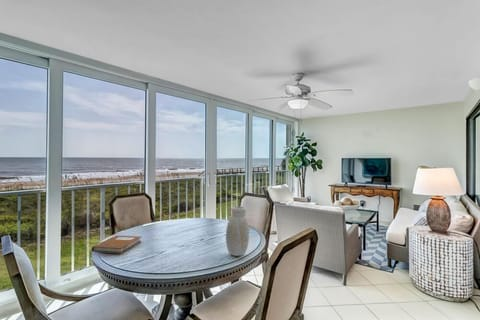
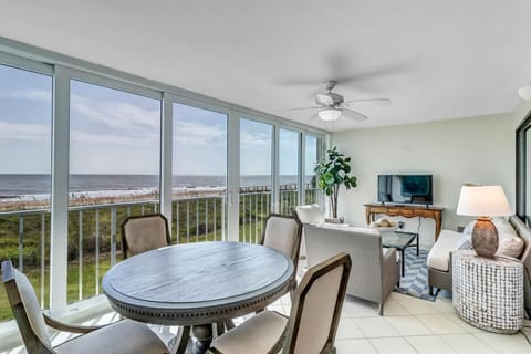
- notebook [91,234,142,255]
- vase [225,205,250,257]
